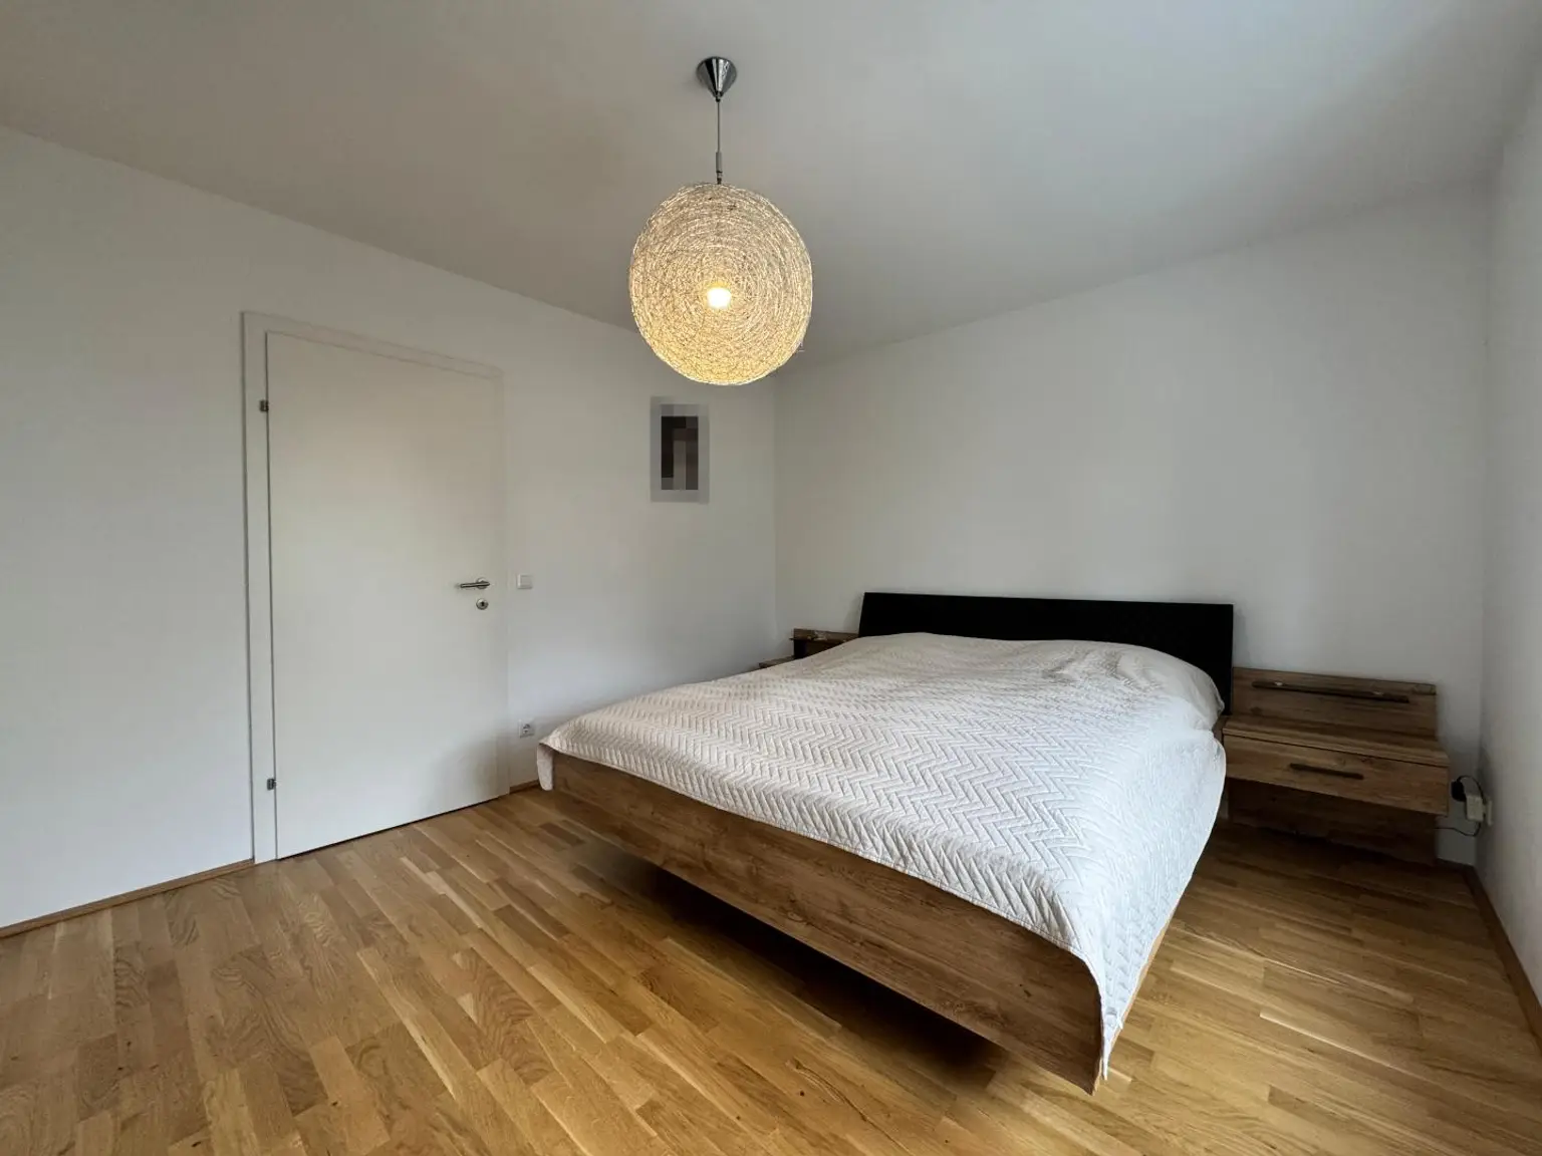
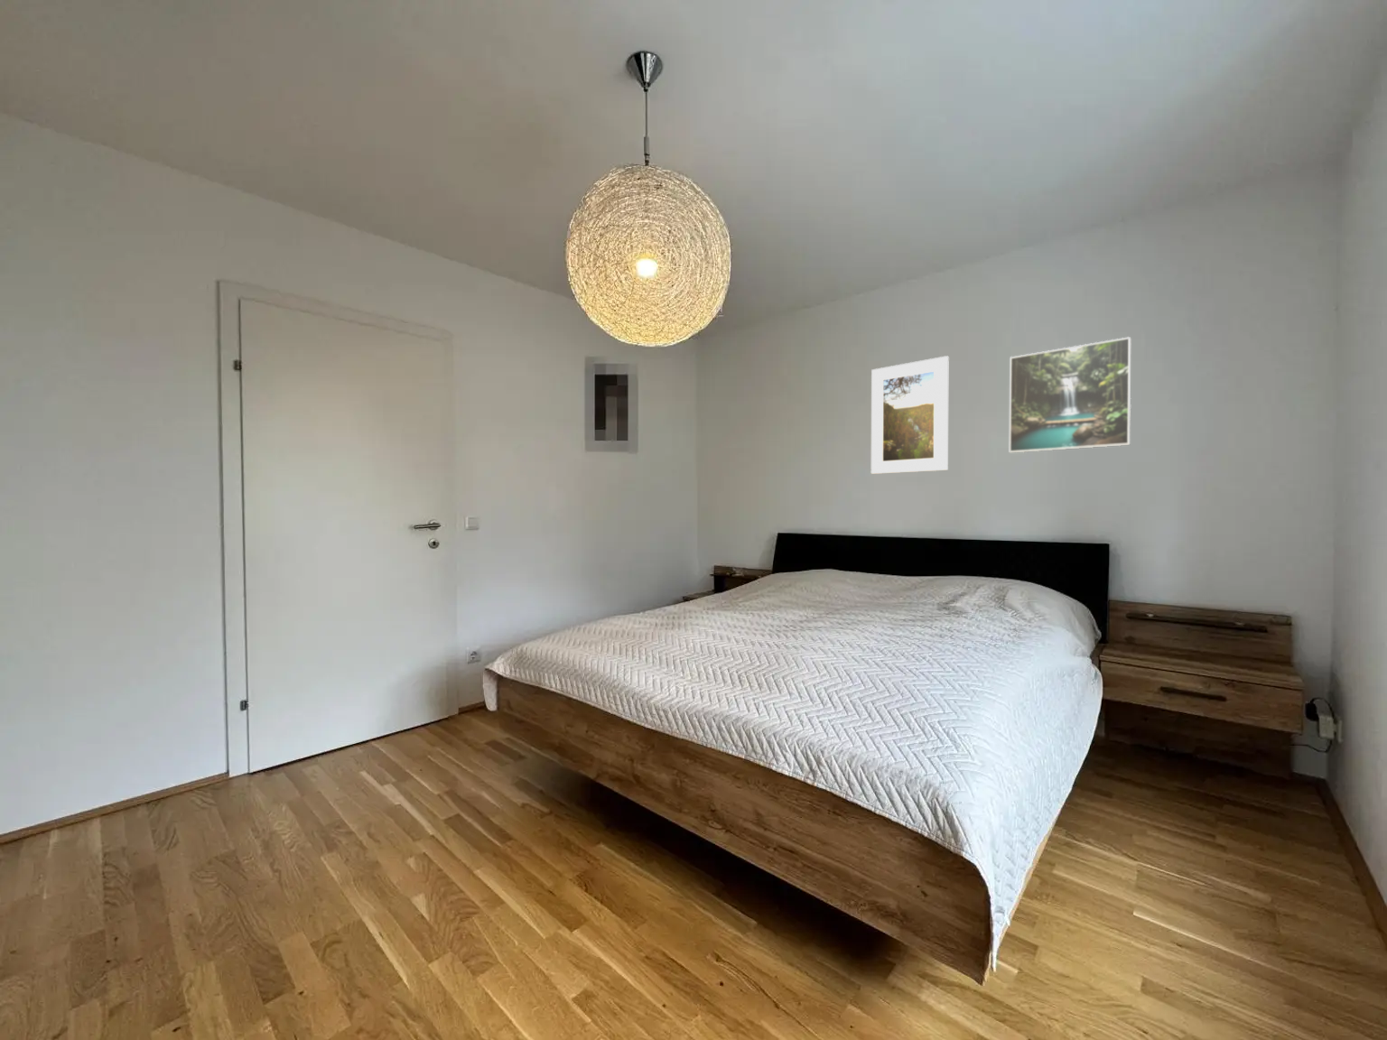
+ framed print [870,355,950,475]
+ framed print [1009,335,1131,453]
